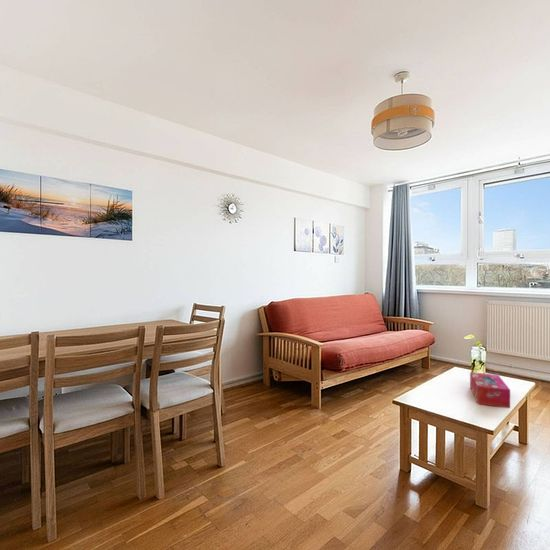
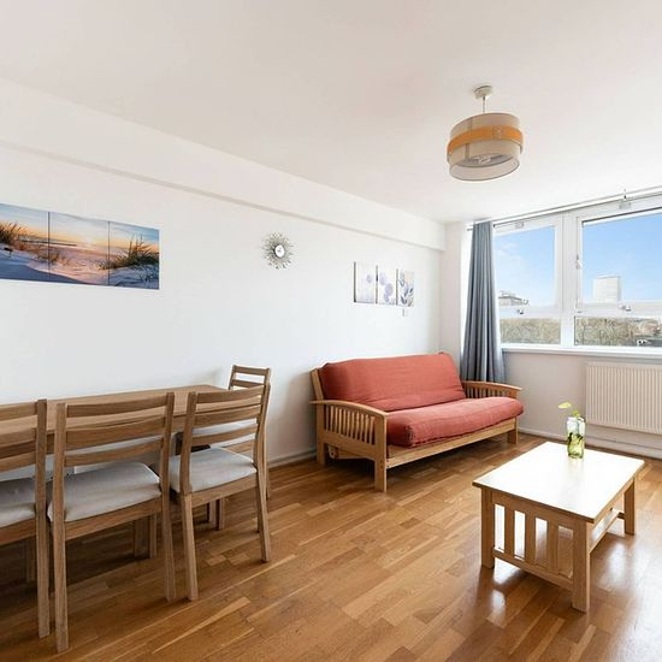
- tissue box [469,371,511,409]
